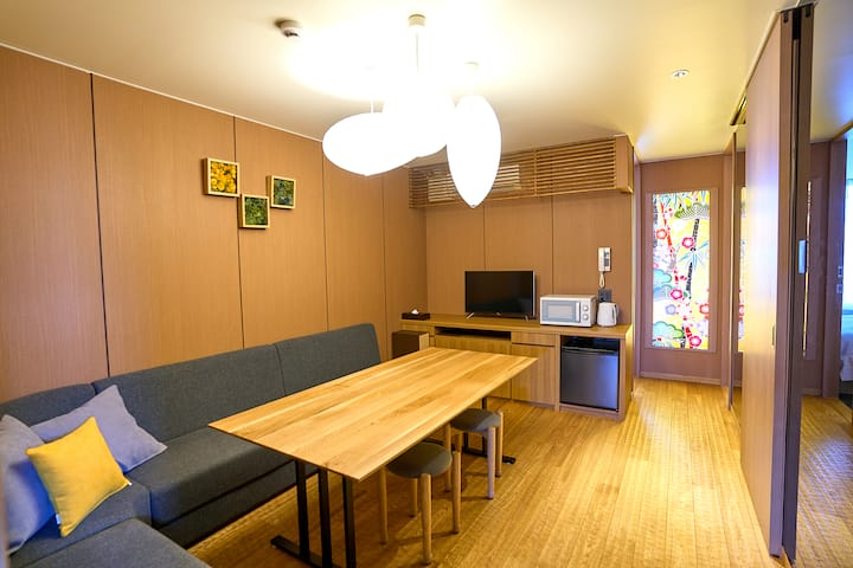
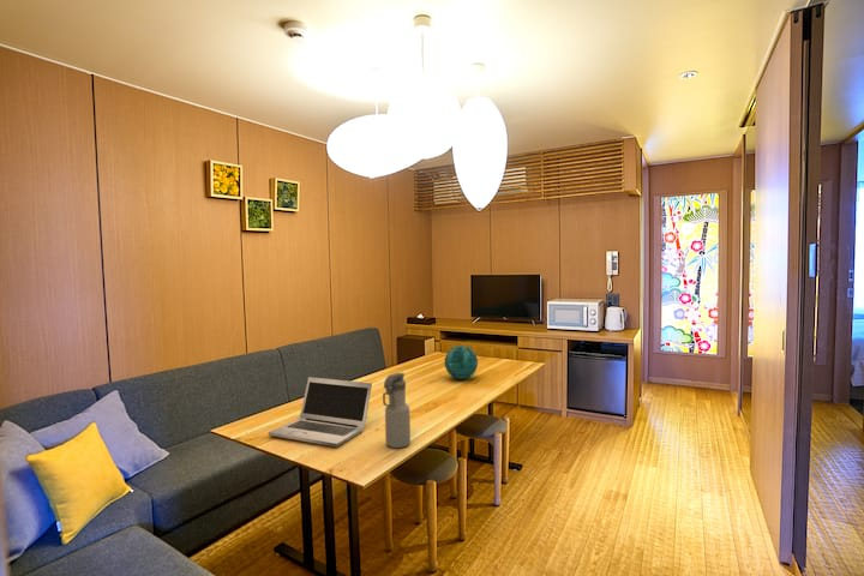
+ laptop [268,376,373,448]
+ water bottle [382,372,412,449]
+ decorative orb [444,344,479,380]
